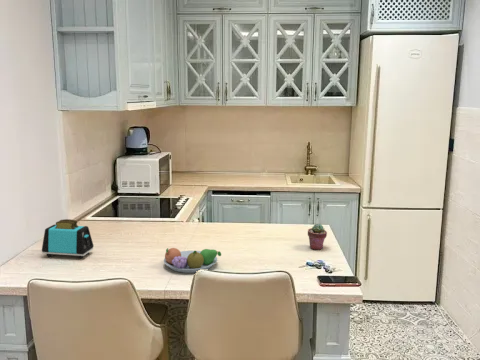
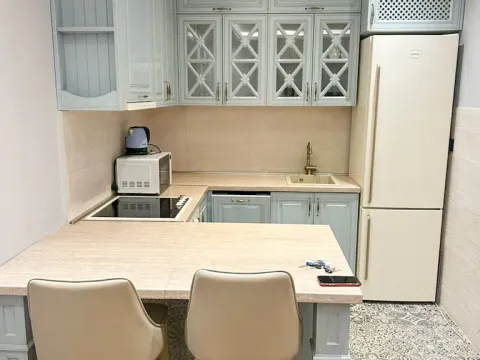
- toaster [41,218,95,260]
- potted succulent [307,223,328,251]
- fruit bowl [163,247,222,274]
